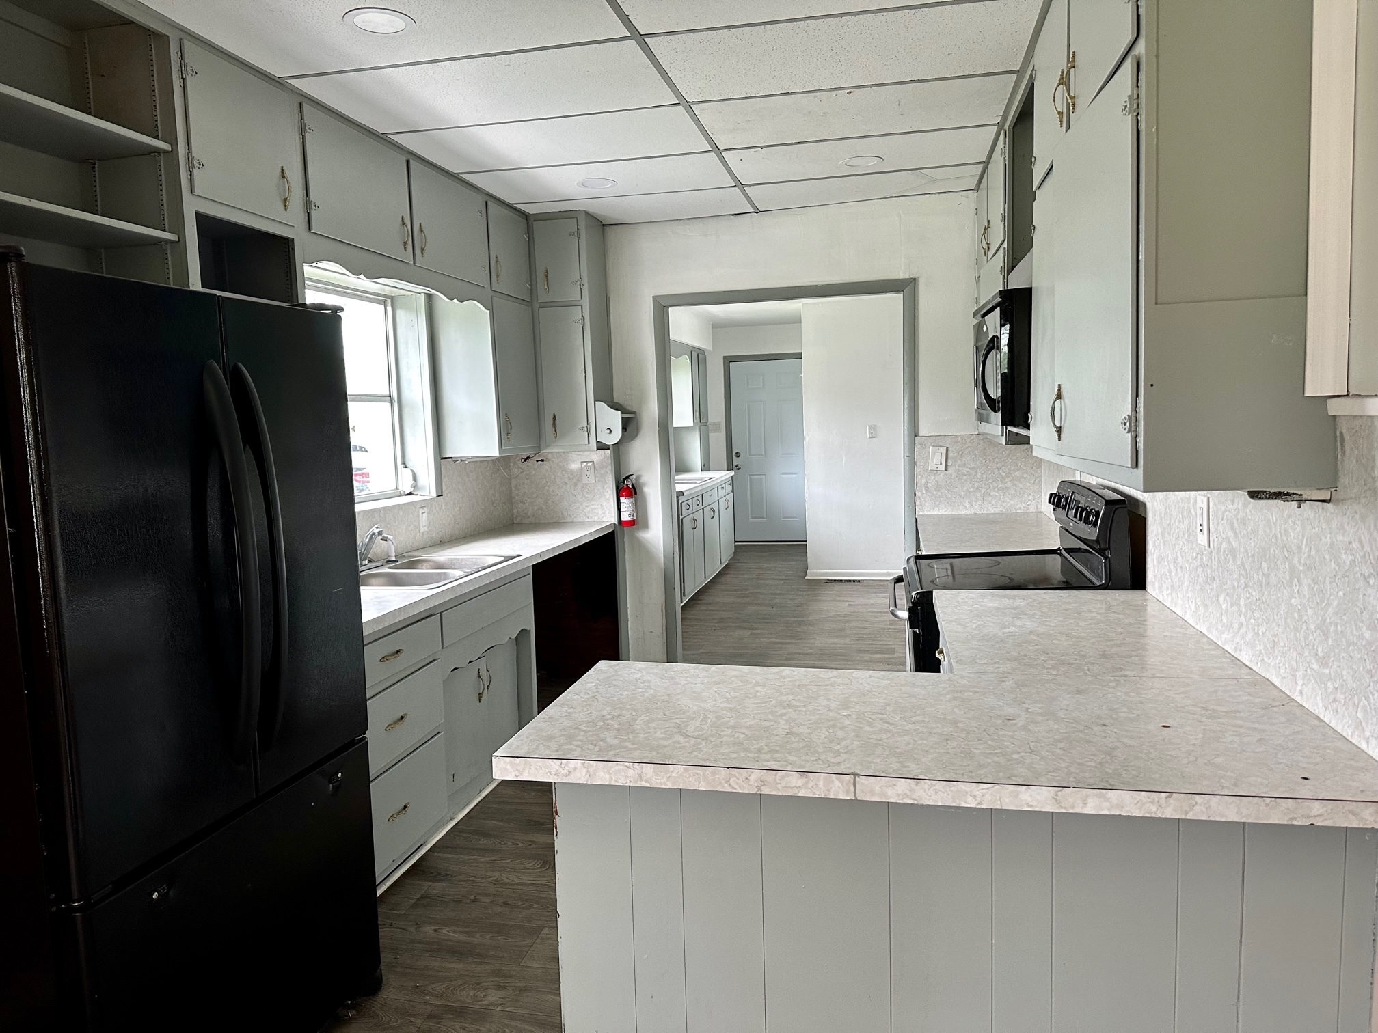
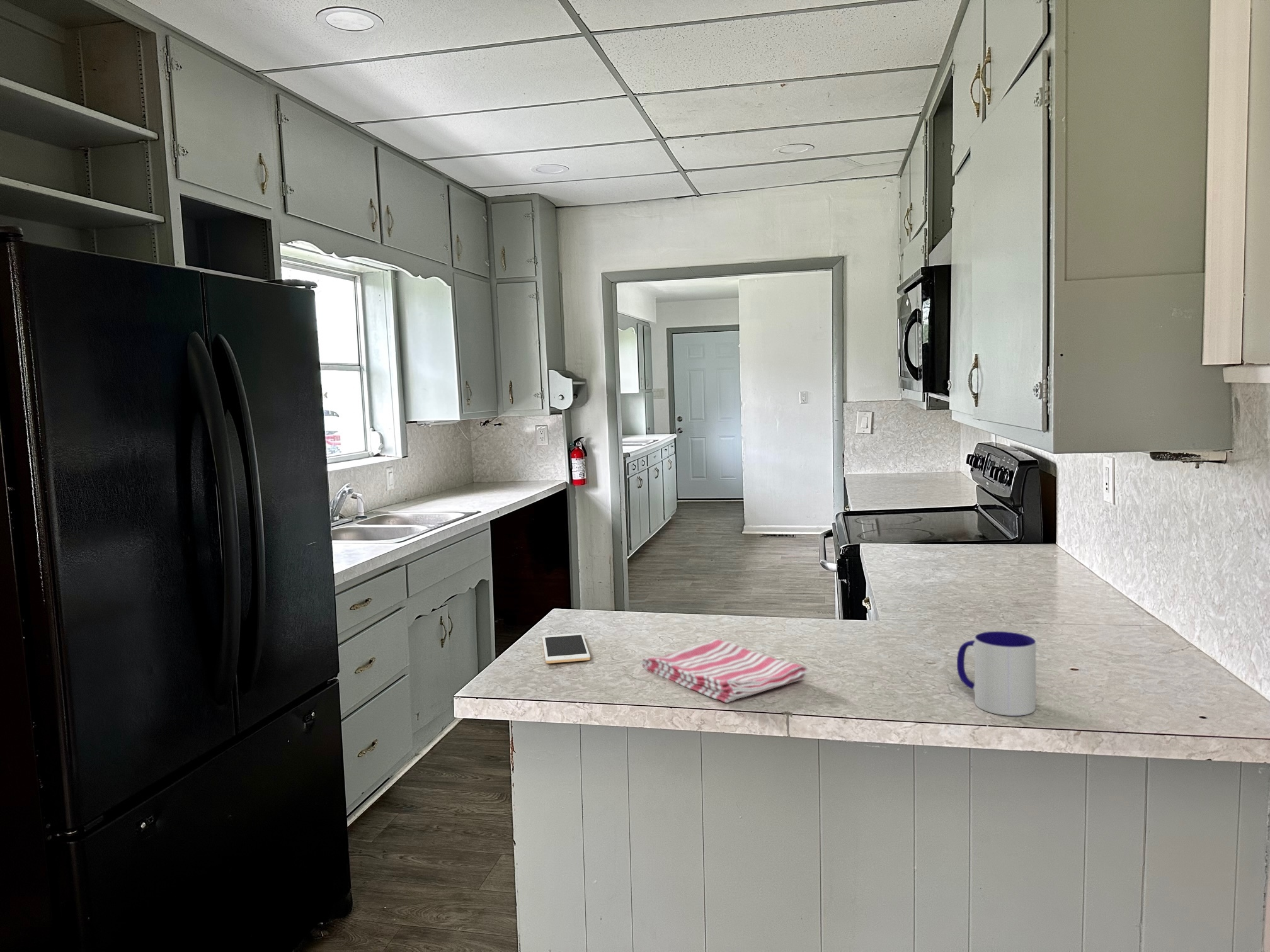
+ cell phone [542,633,591,664]
+ mug [956,631,1036,717]
+ dish towel [641,638,808,703]
